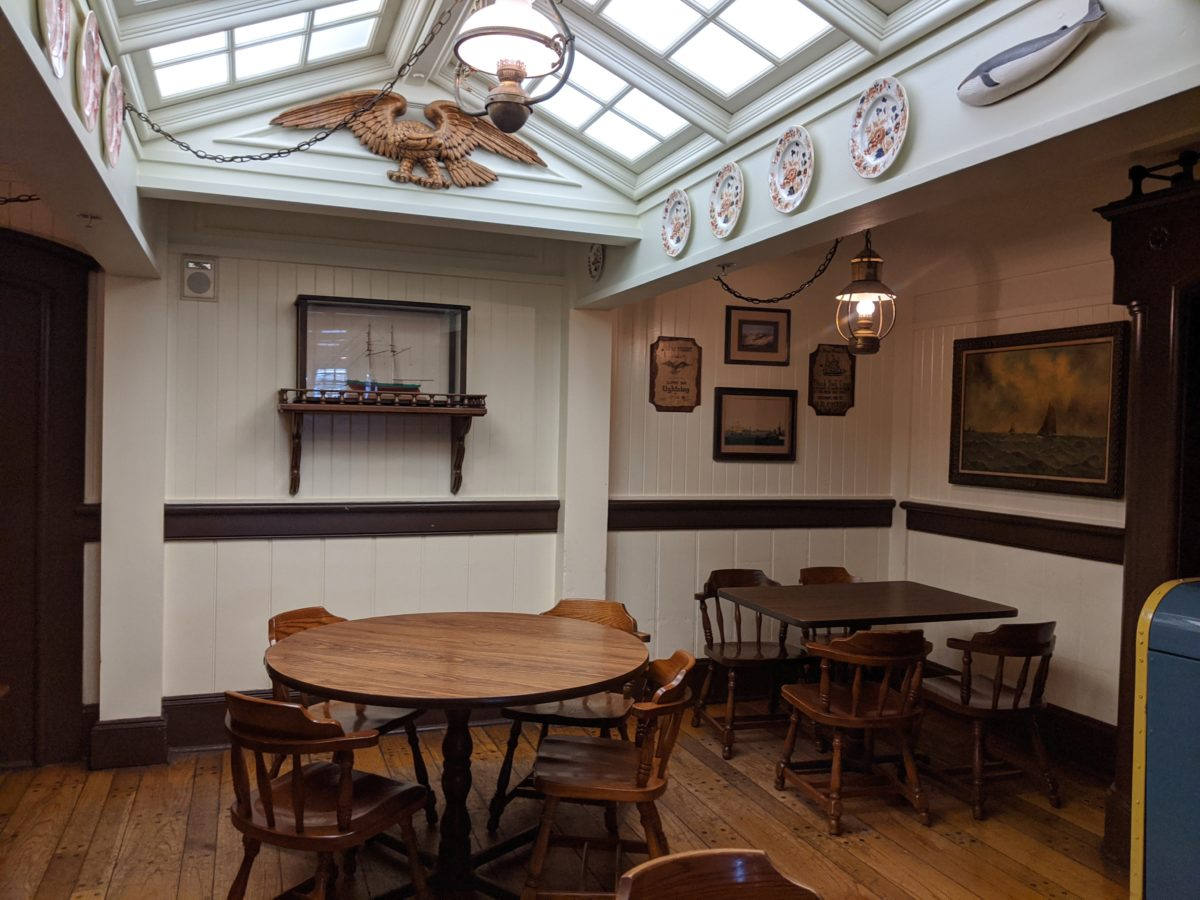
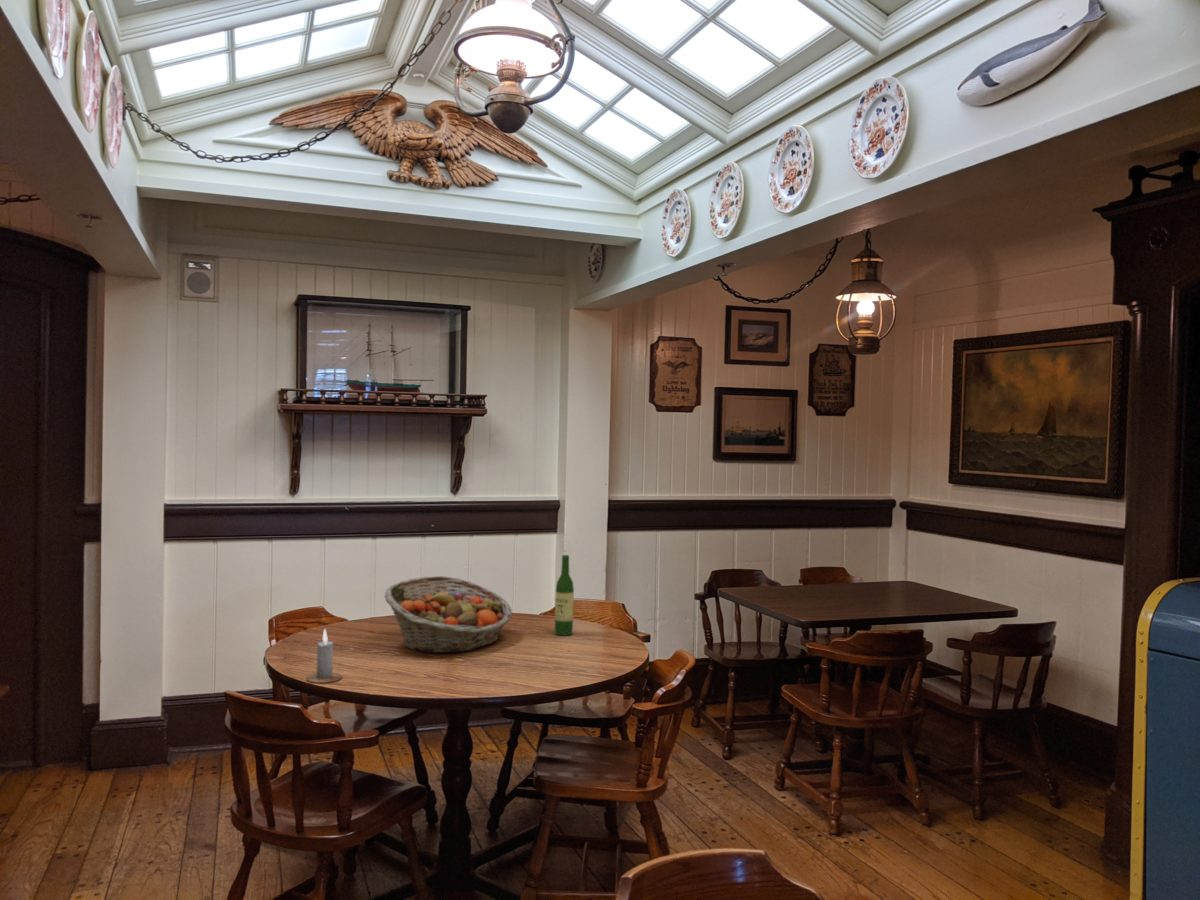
+ wine bottle [554,554,575,637]
+ fruit basket [384,575,513,654]
+ candle [305,628,344,684]
